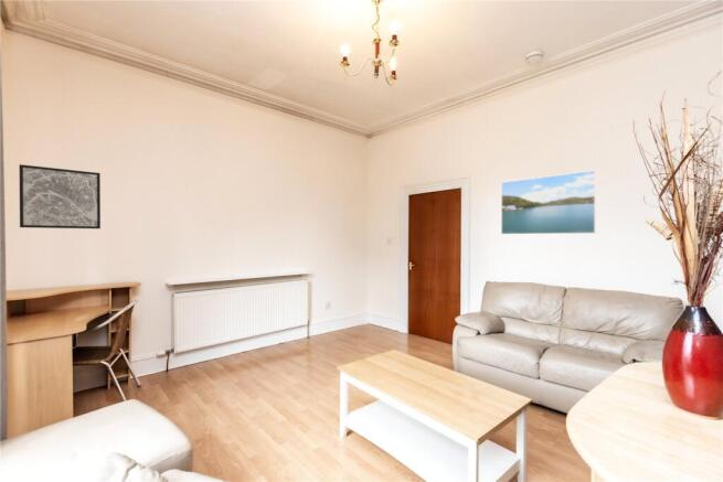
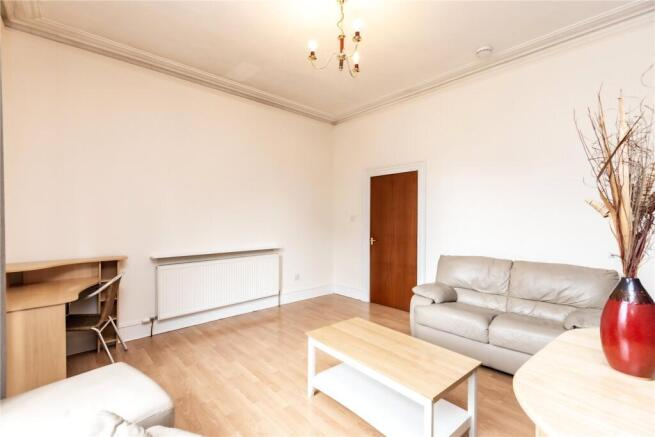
- wall art [18,163,102,229]
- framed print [500,169,597,235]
